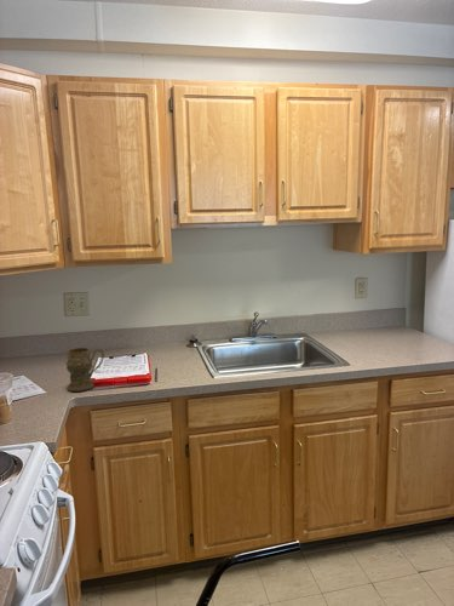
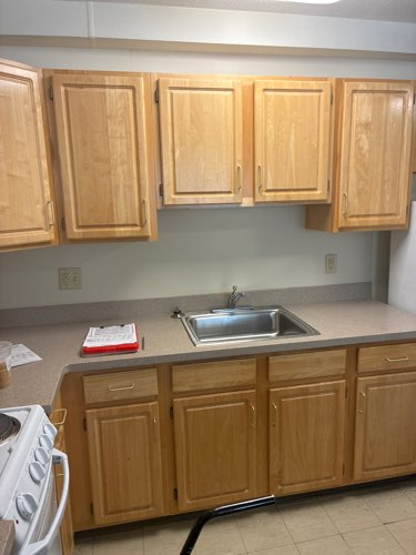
- mug [64,347,105,393]
